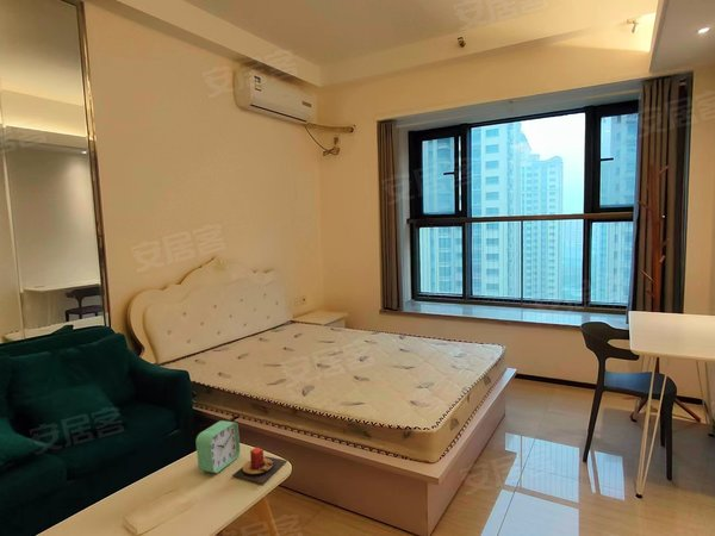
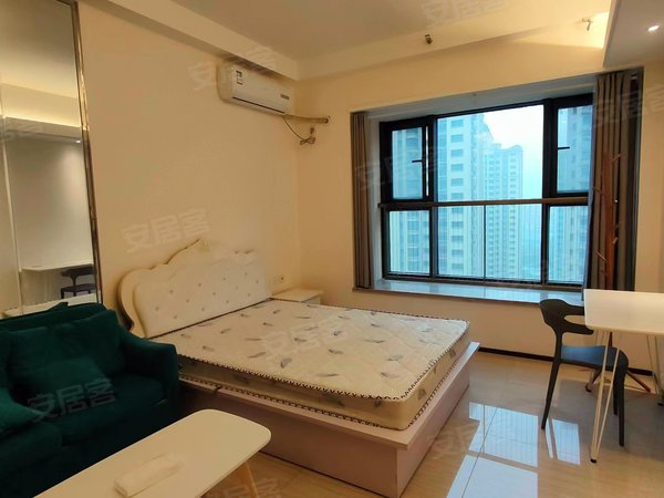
- alarm clock [194,419,241,474]
- candle [231,447,288,485]
